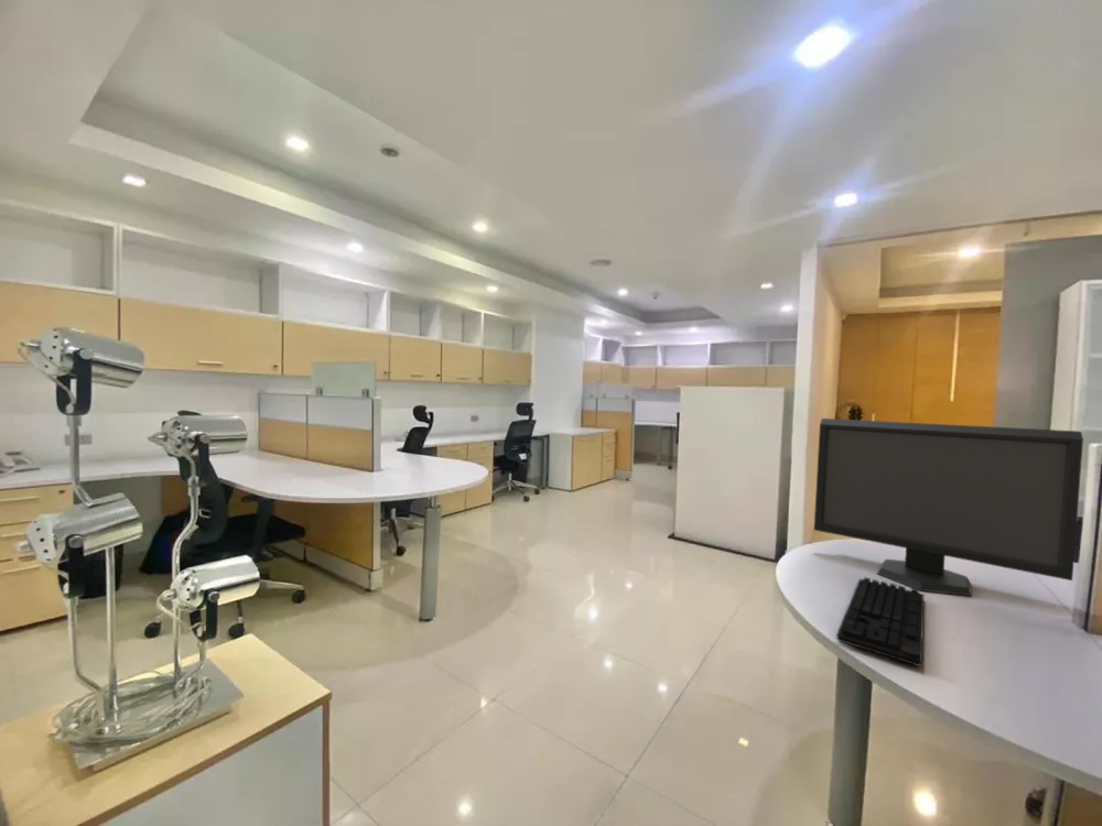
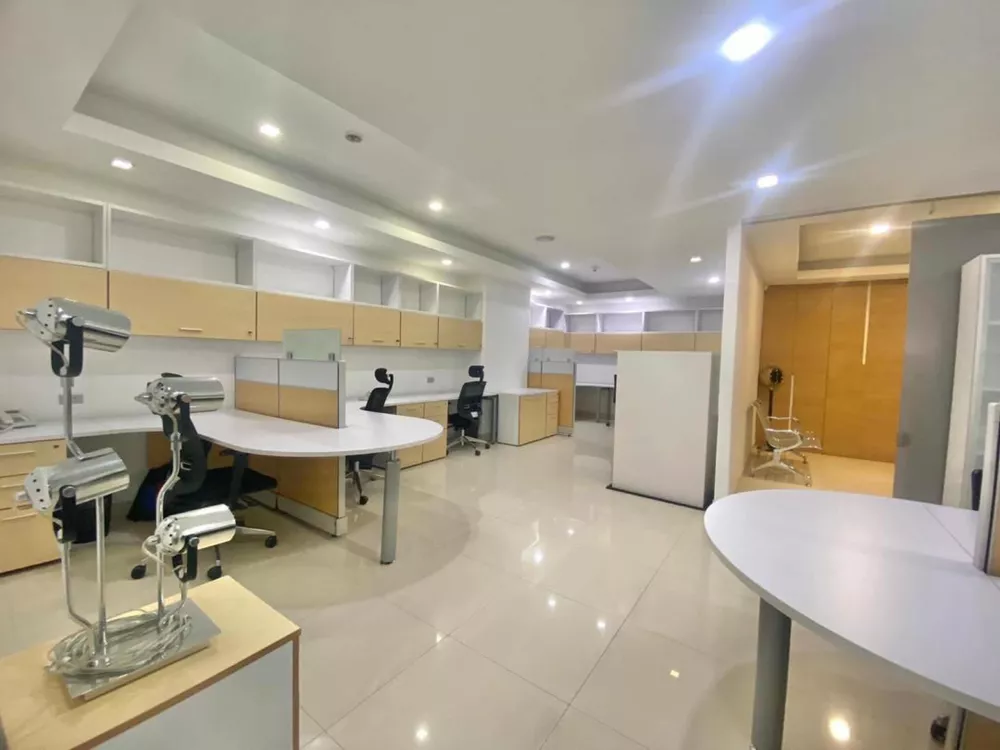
- keyboard [835,576,926,667]
- monitor [813,417,1084,597]
